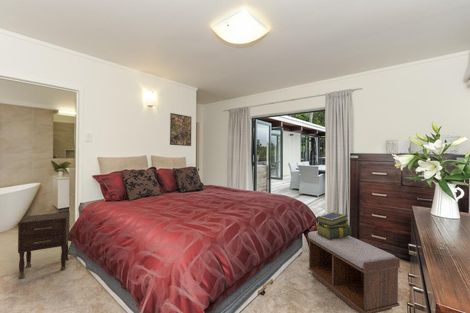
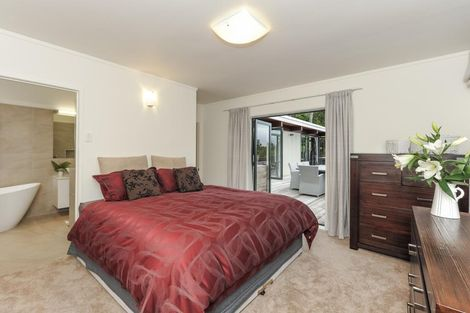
- bench [307,230,401,313]
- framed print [169,112,192,147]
- nightstand [17,211,71,280]
- stack of books [315,211,353,240]
